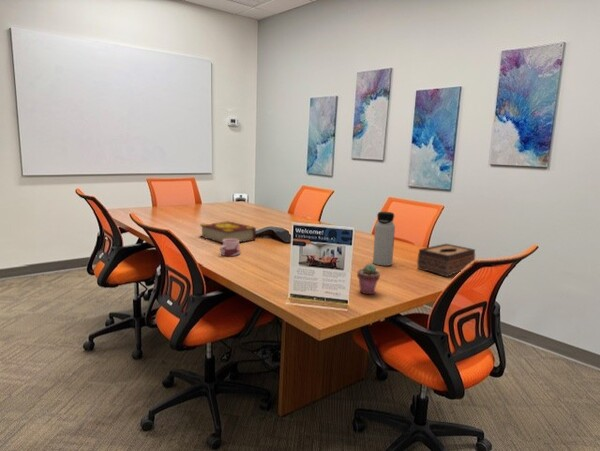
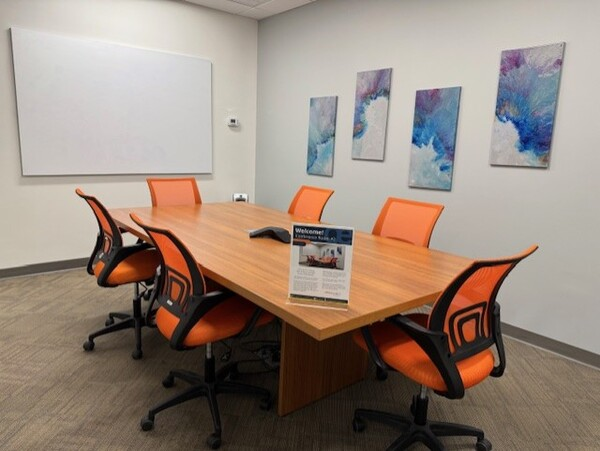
- potted succulent [356,263,381,295]
- tissue box [416,243,476,278]
- mug [219,239,242,257]
- book [199,220,257,244]
- water bottle [372,211,396,267]
